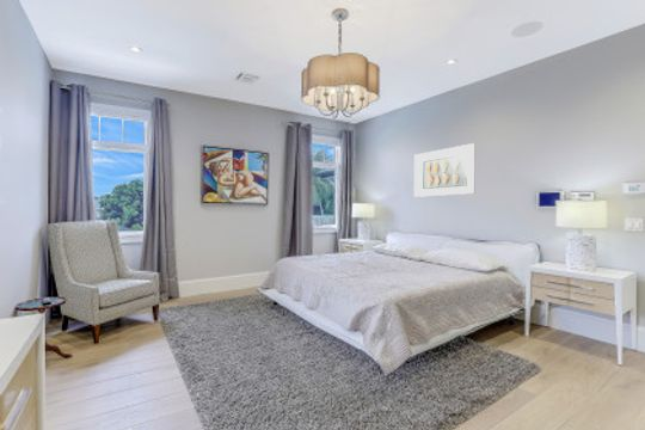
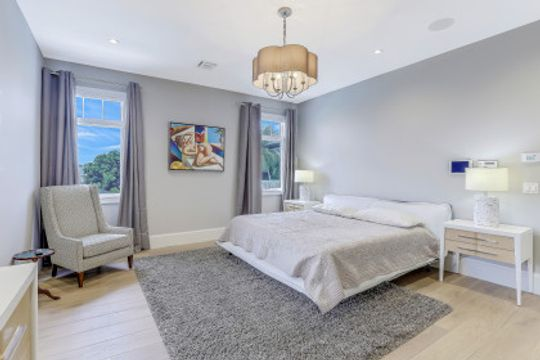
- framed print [413,142,477,198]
